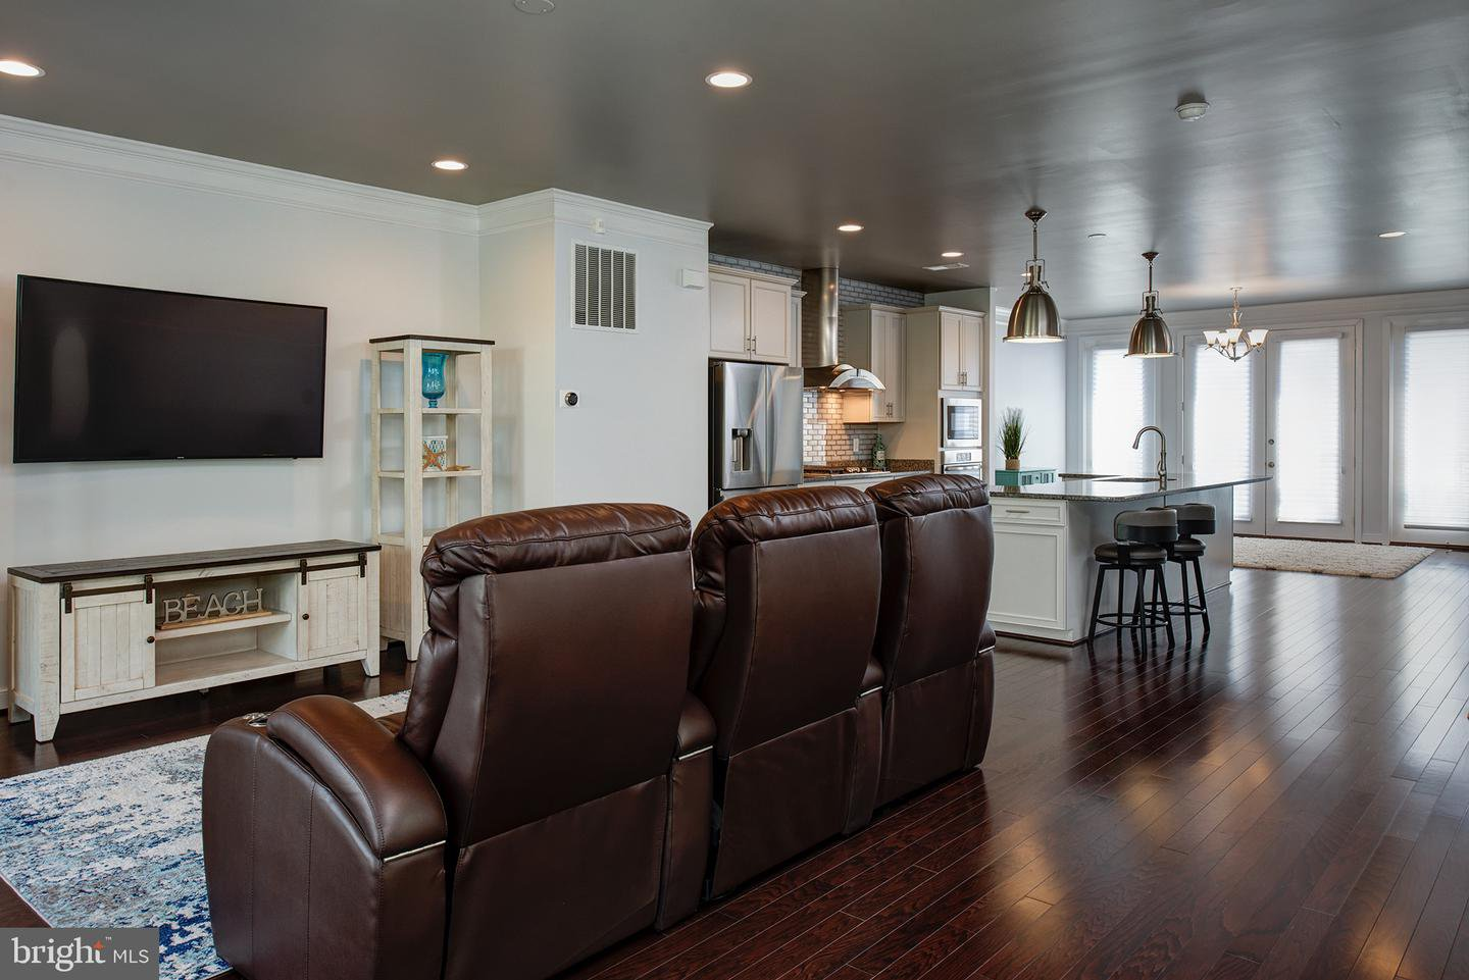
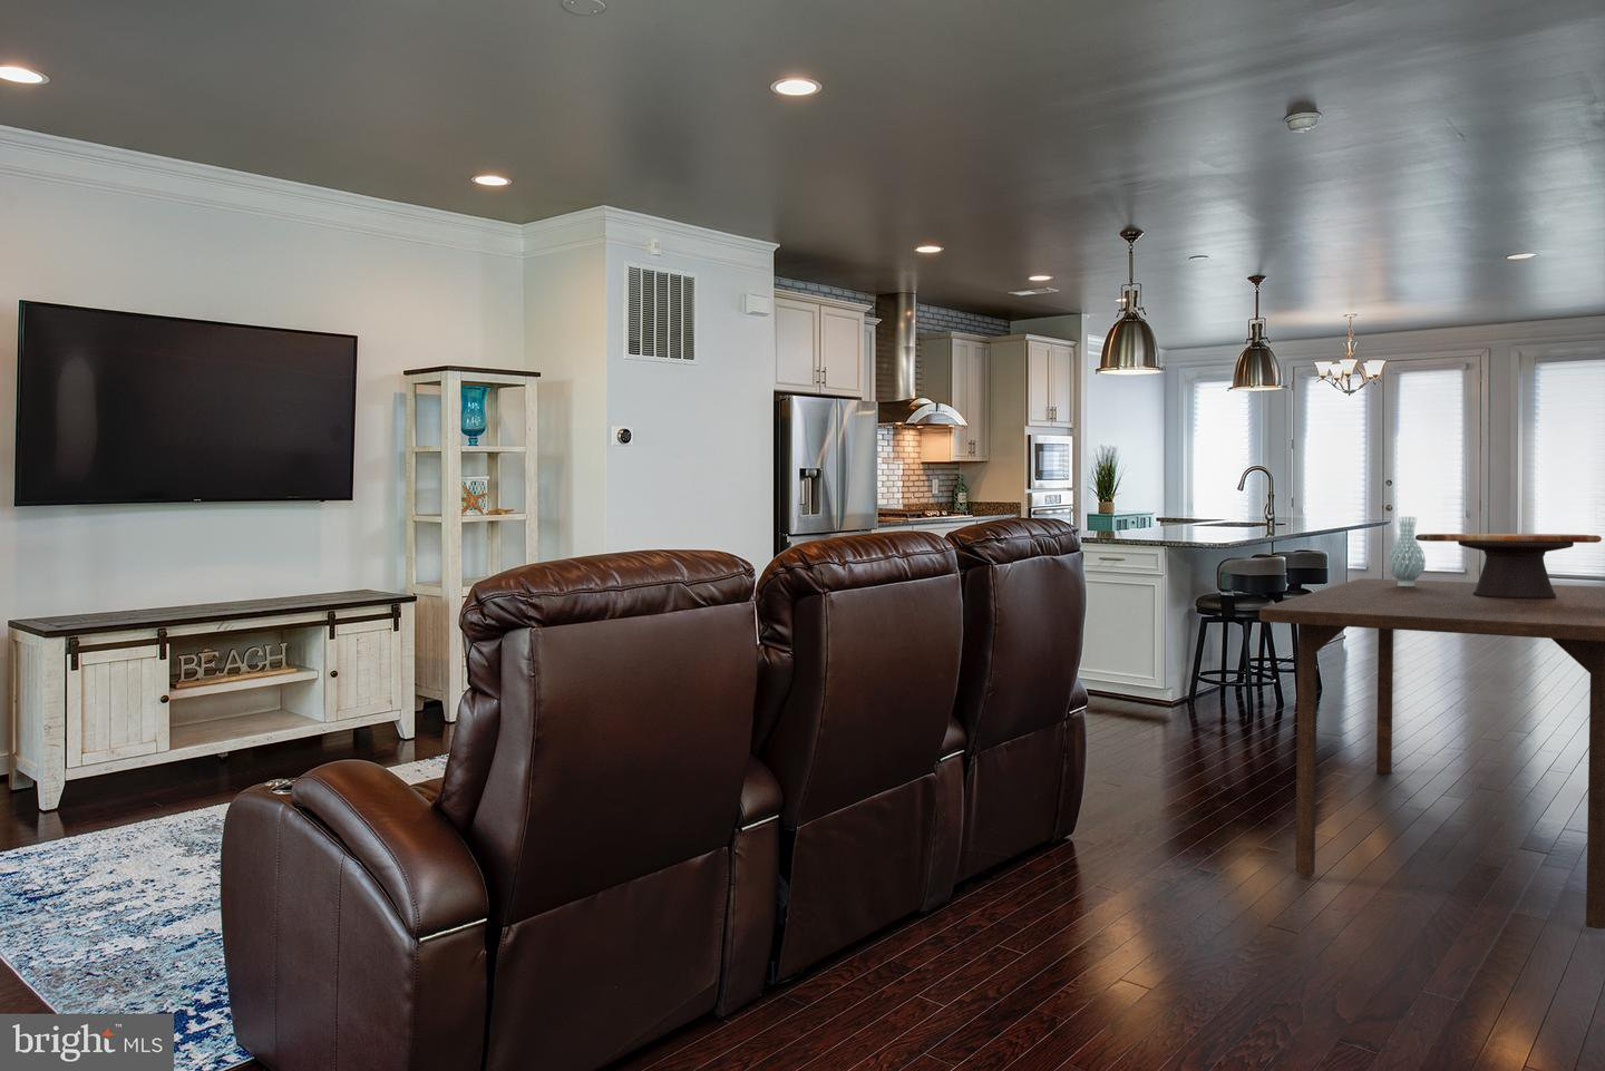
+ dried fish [1415,533,1603,599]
+ dining table [1258,577,1605,931]
+ vase [1387,515,1427,586]
